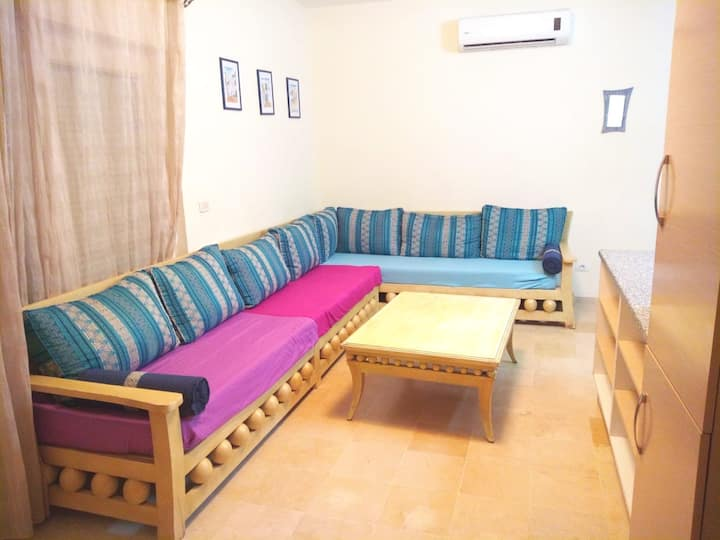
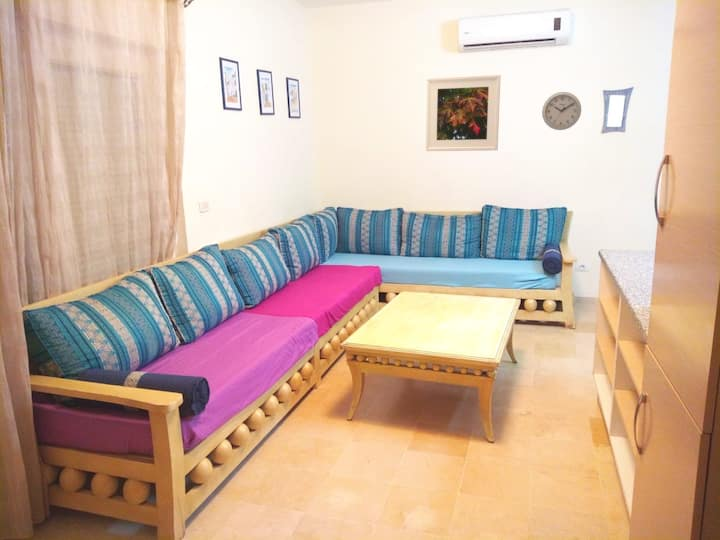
+ wall clock [541,91,582,131]
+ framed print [425,74,502,152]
